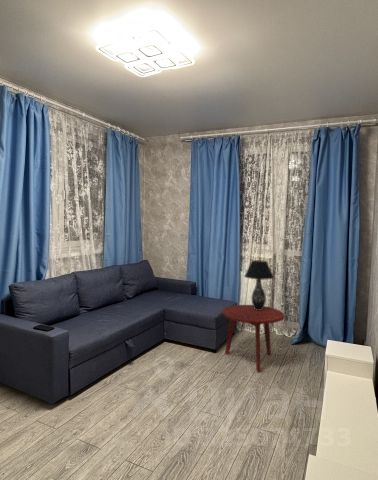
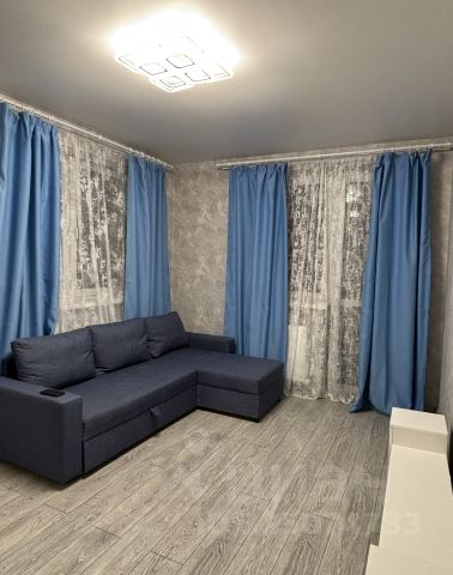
- side table [222,304,285,373]
- table lamp [243,259,275,310]
